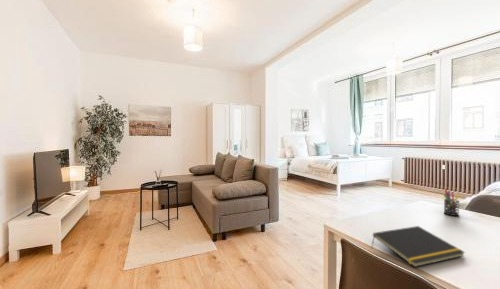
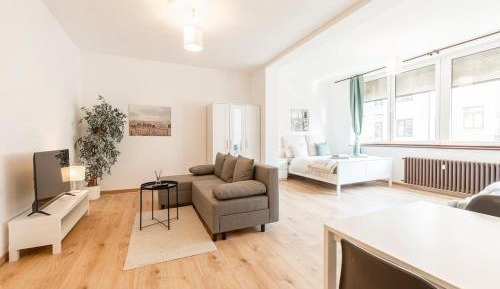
- pen holder [442,188,461,217]
- notepad [371,225,466,268]
